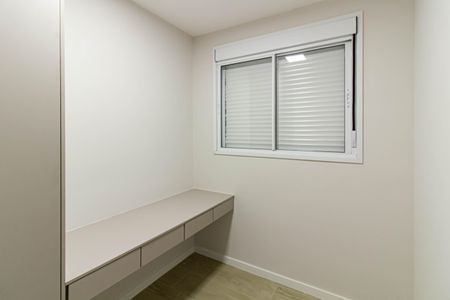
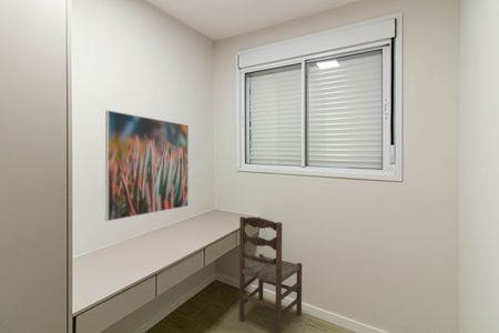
+ dining chair [238,215,303,333]
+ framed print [104,109,190,222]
